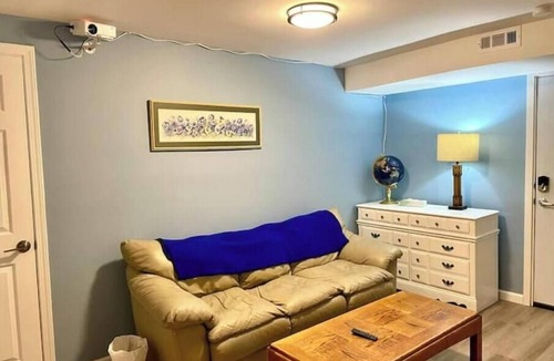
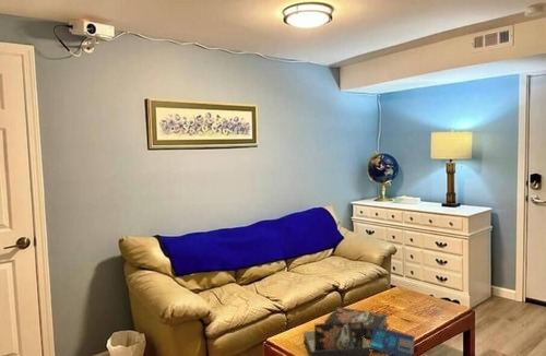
+ board game [302,306,416,356]
